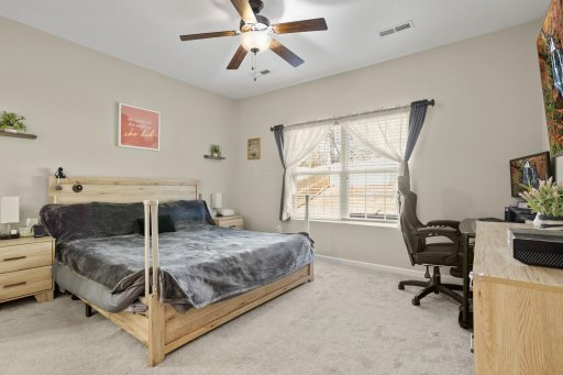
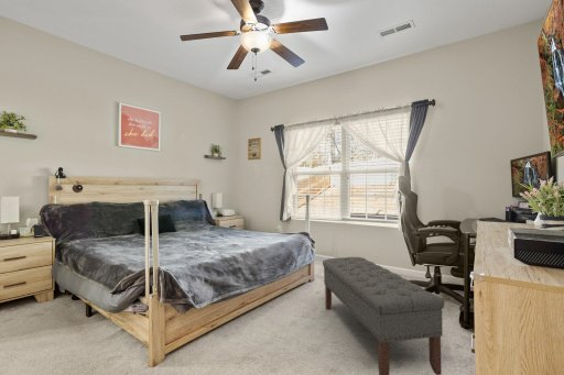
+ bench [322,256,445,375]
